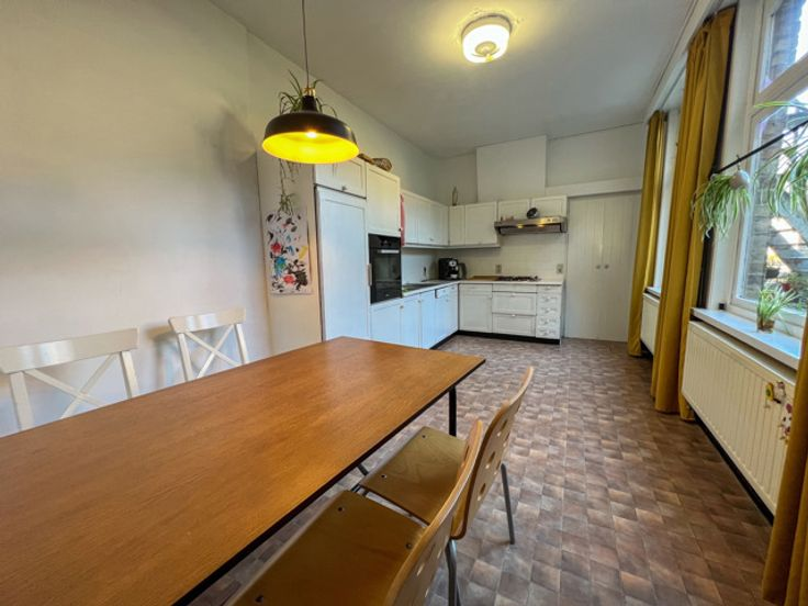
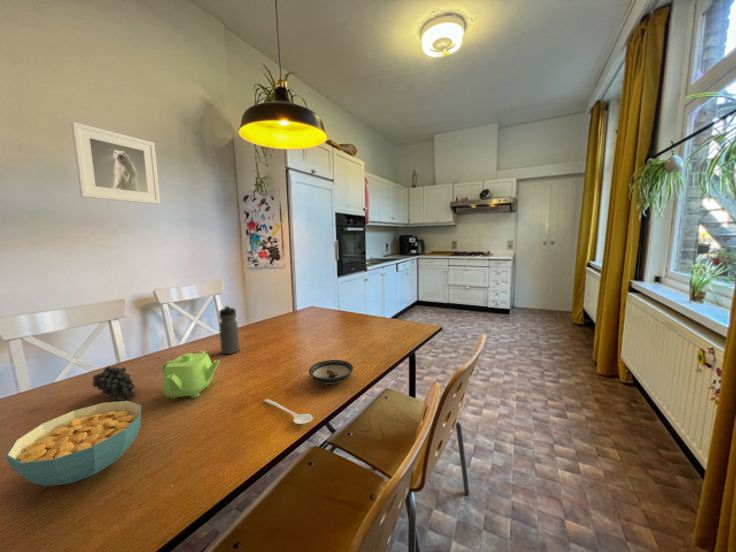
+ saucer [308,359,354,385]
+ water bottle [218,305,240,355]
+ fruit [91,365,137,401]
+ cereal bowl [5,400,142,487]
+ stirrer [264,398,314,425]
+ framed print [70,121,161,205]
+ teapot [161,350,221,400]
